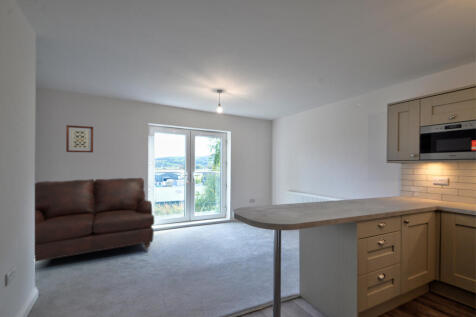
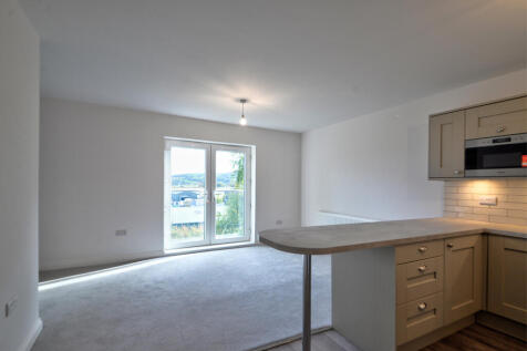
- wall art [65,124,94,153]
- sofa [34,177,155,263]
